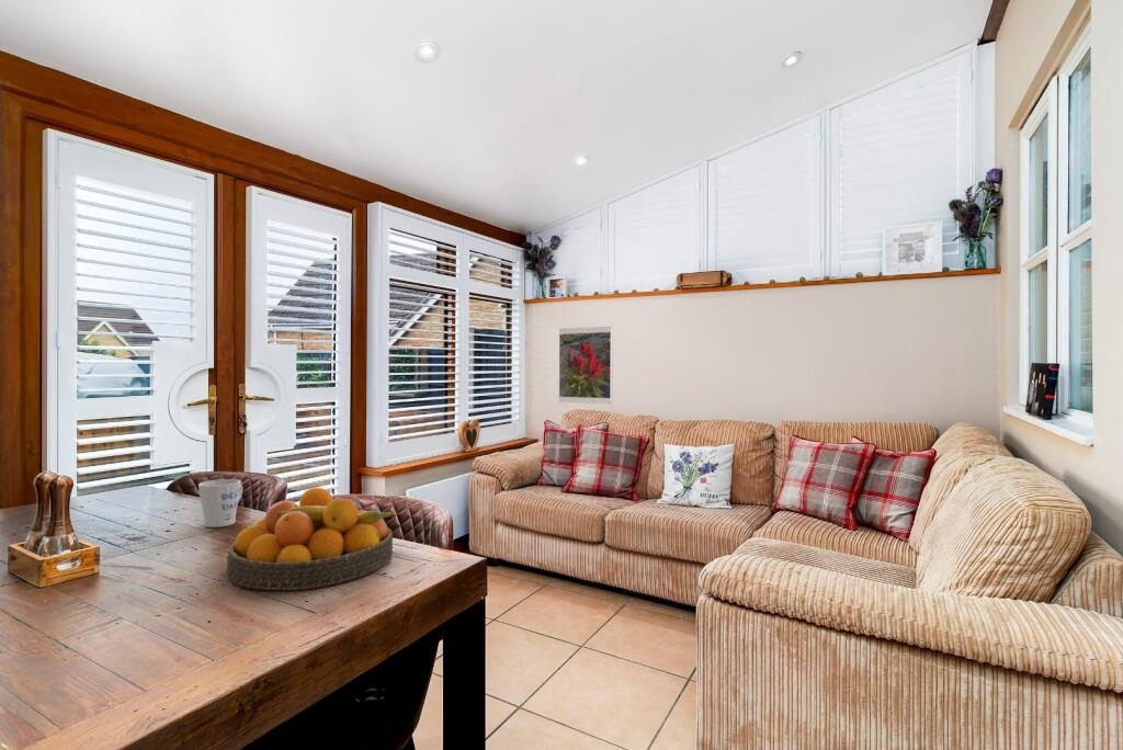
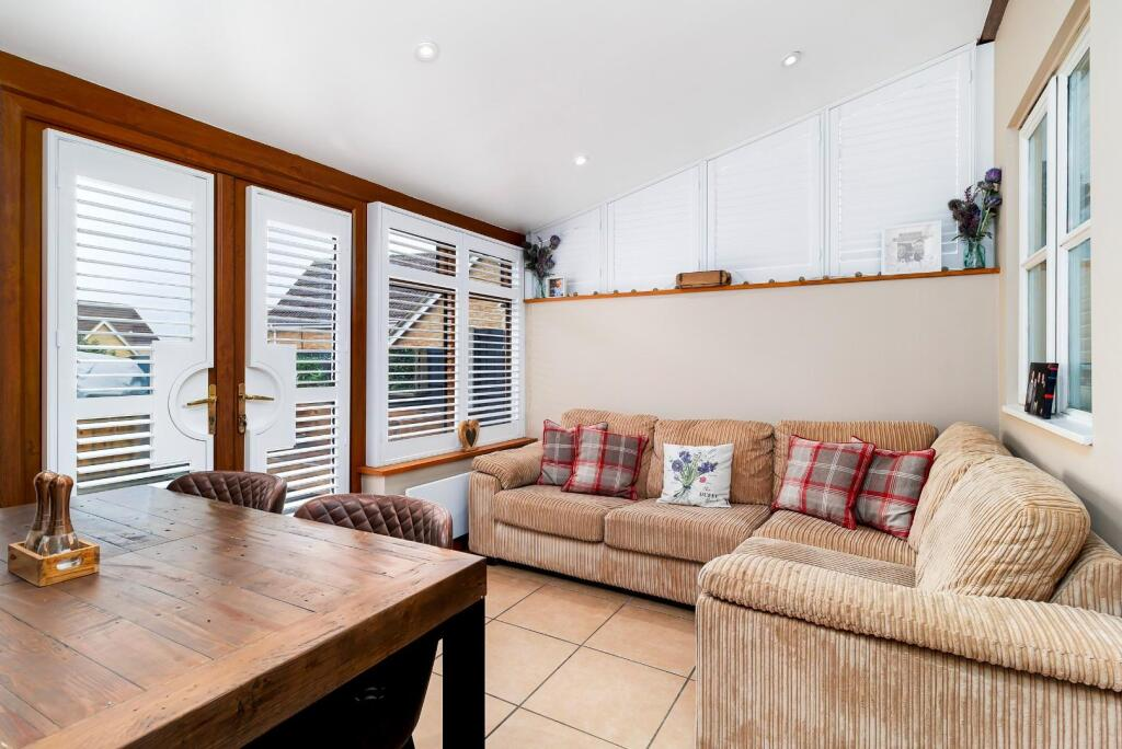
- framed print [558,326,614,405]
- fruit bowl [226,487,396,591]
- mug [197,478,243,529]
